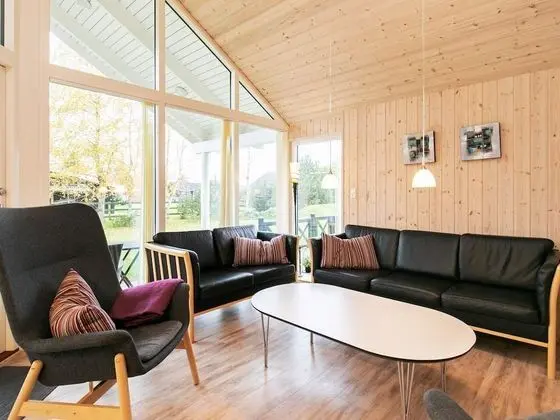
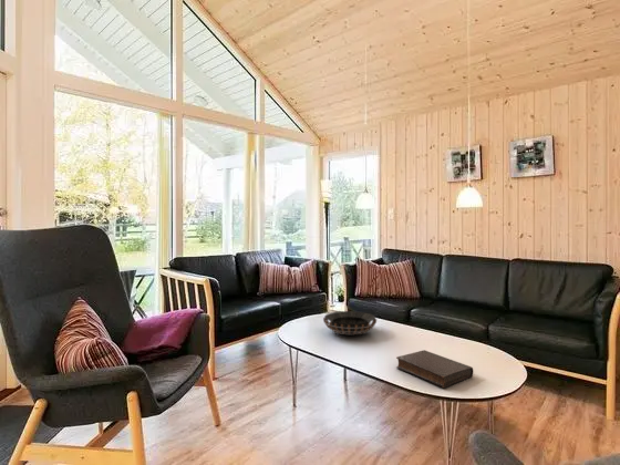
+ book [395,349,474,389]
+ decorative bowl [322,310,378,335]
